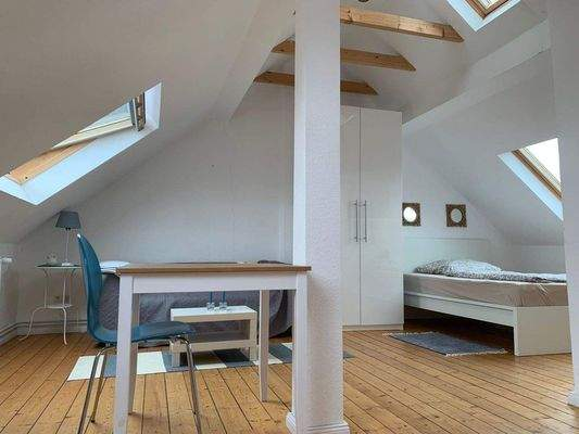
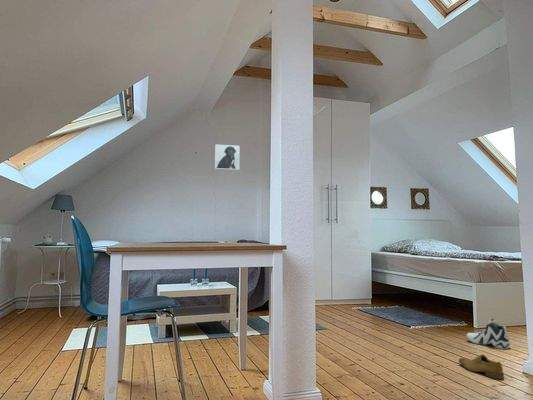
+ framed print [214,144,240,171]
+ shoe [458,354,505,380]
+ sneaker [465,318,511,350]
